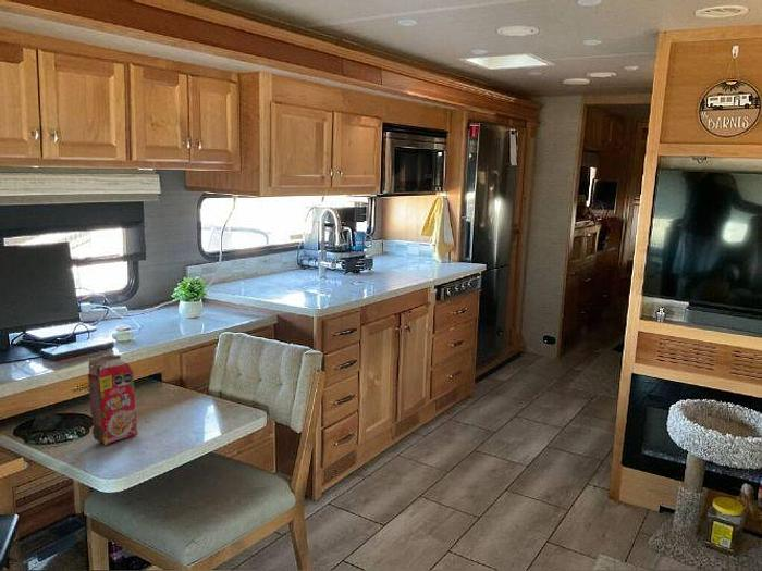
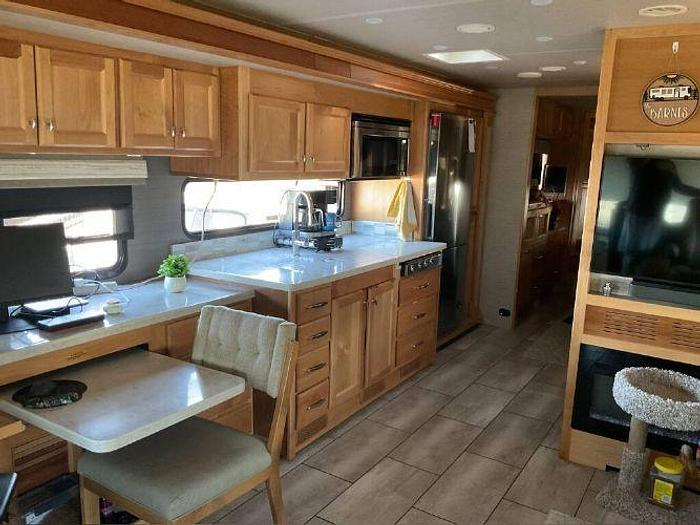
- cereal box [86,353,138,447]
